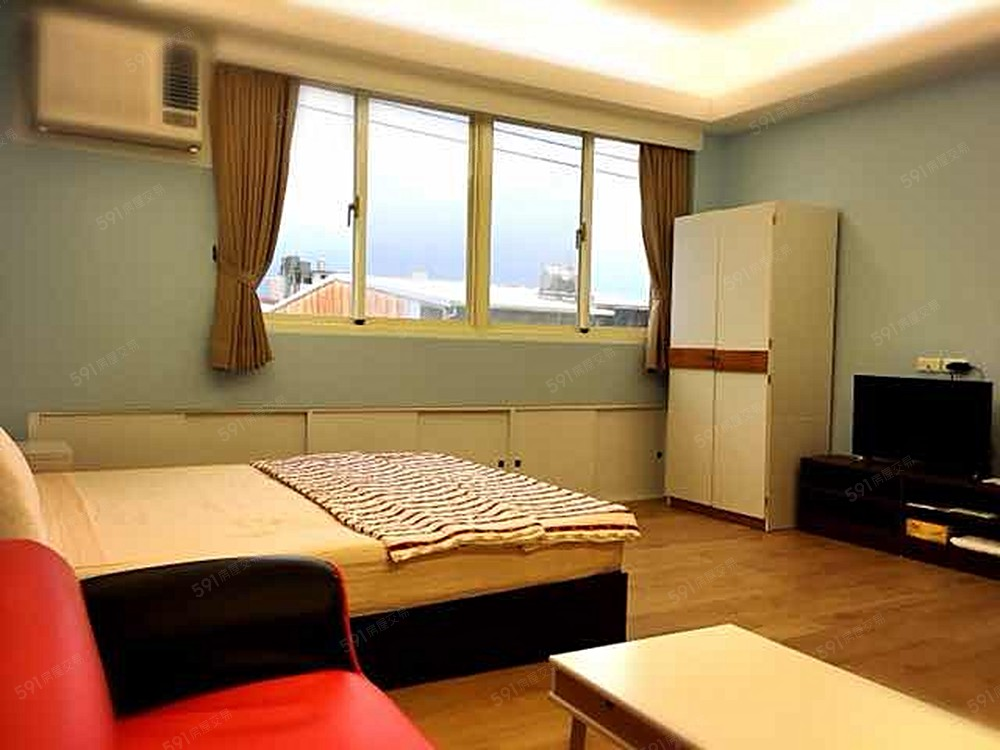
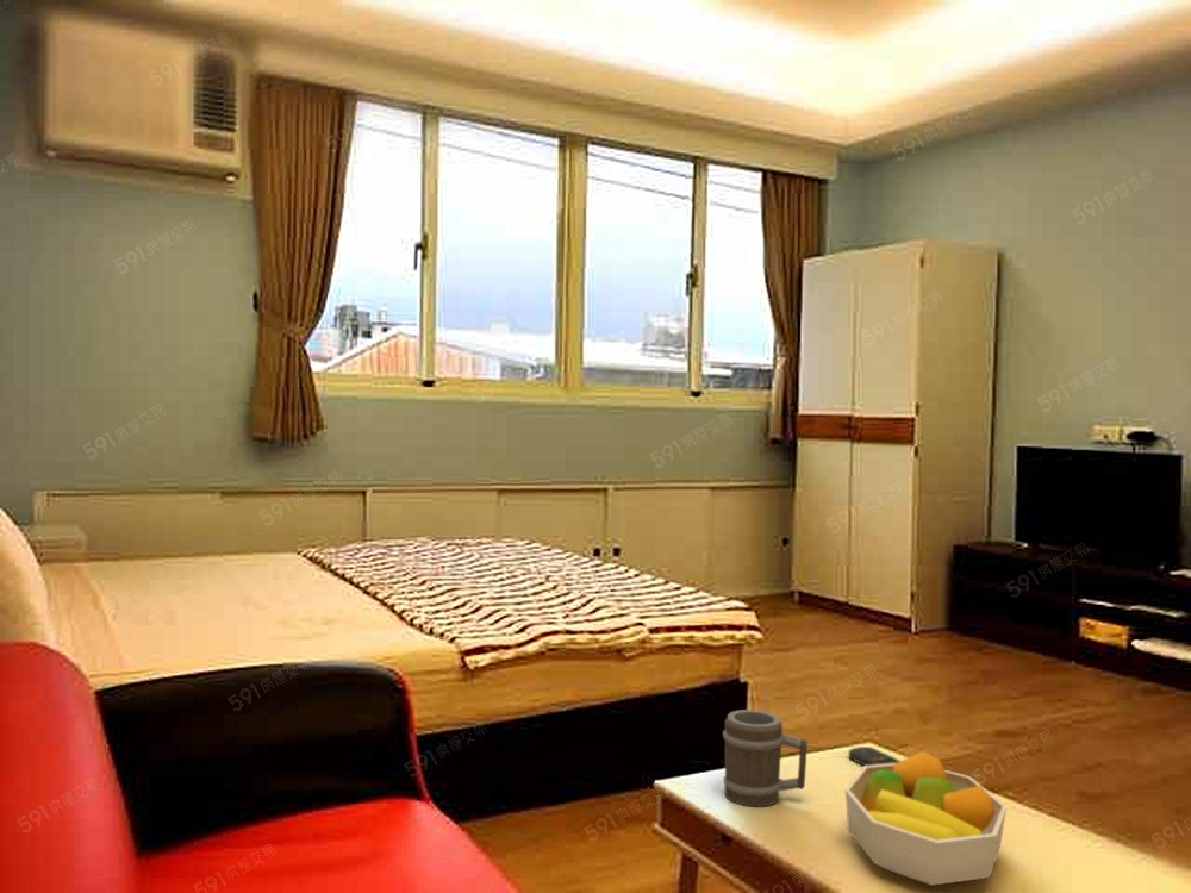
+ barrel [722,708,809,807]
+ remote control [847,745,902,767]
+ fruit bowl [844,750,1008,887]
